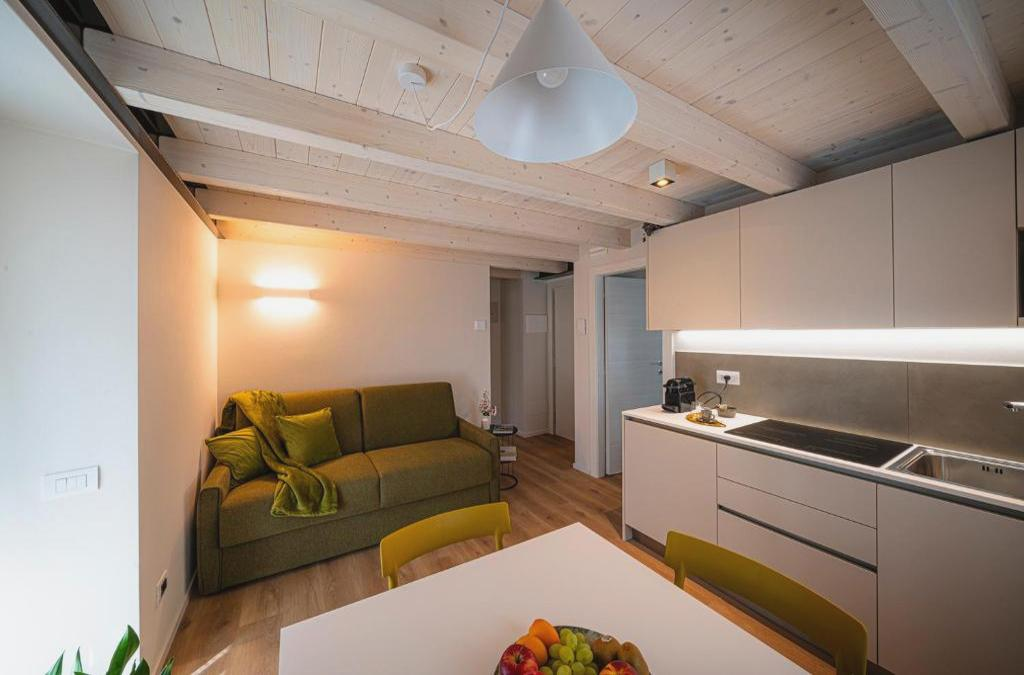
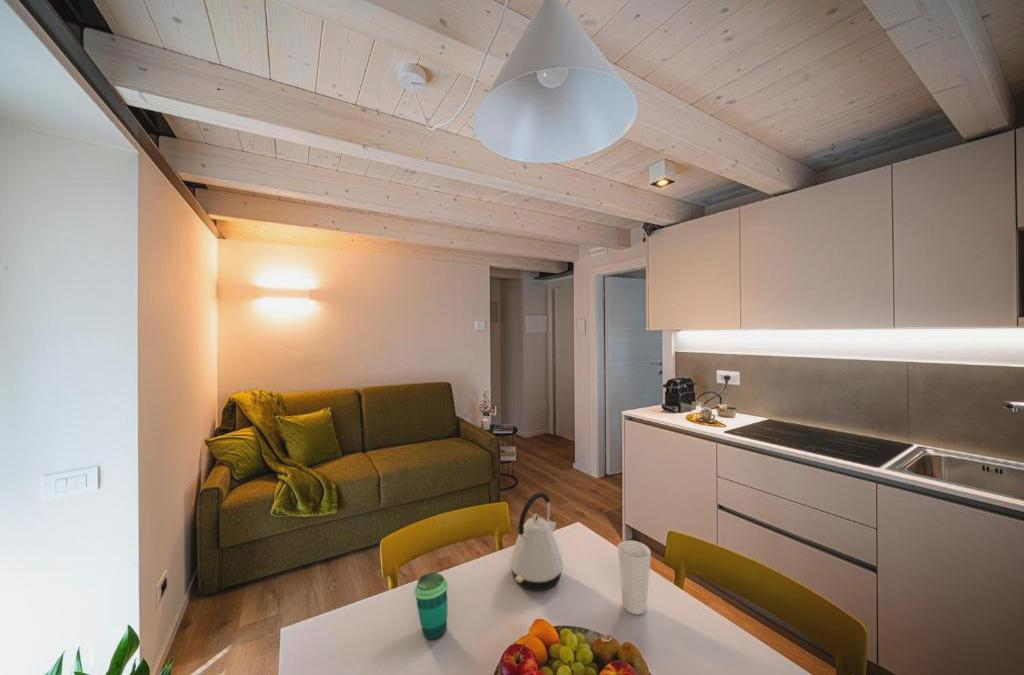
+ cup [413,572,449,641]
+ kettle [509,491,564,592]
+ cup [617,539,652,616]
